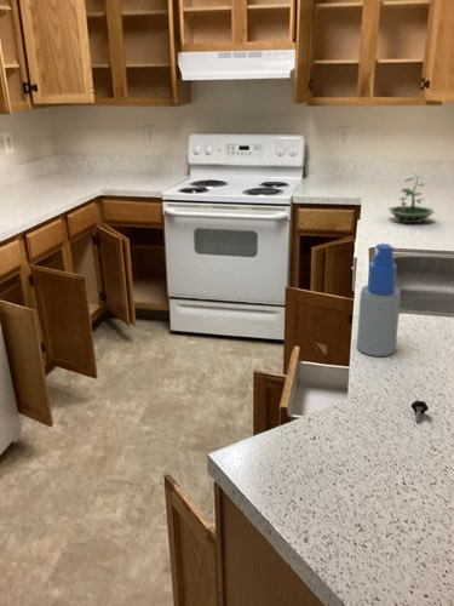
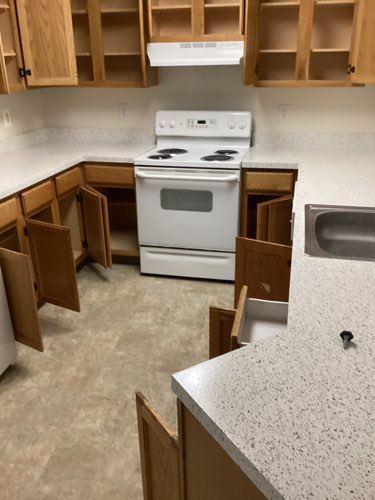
- spray bottle [356,242,402,358]
- terrarium [387,176,436,224]
